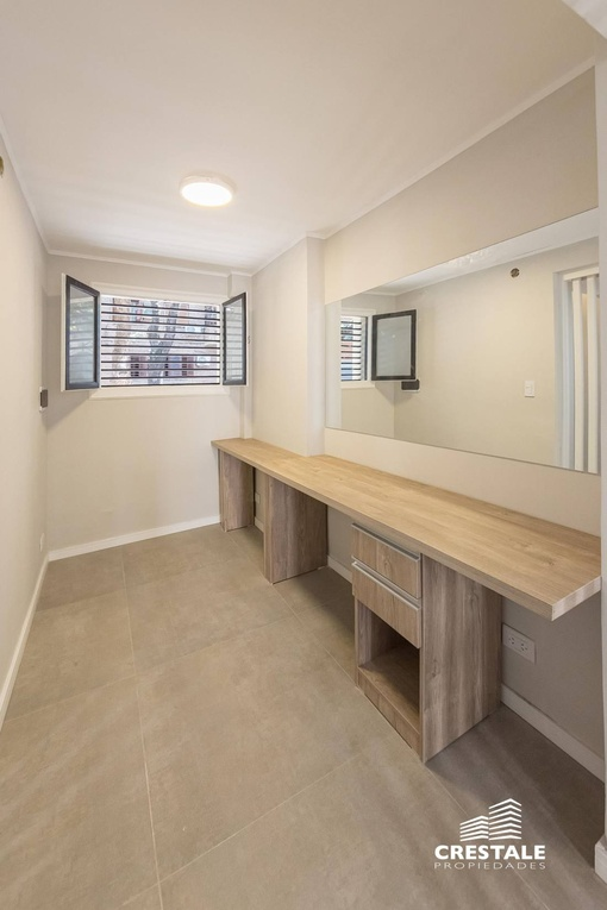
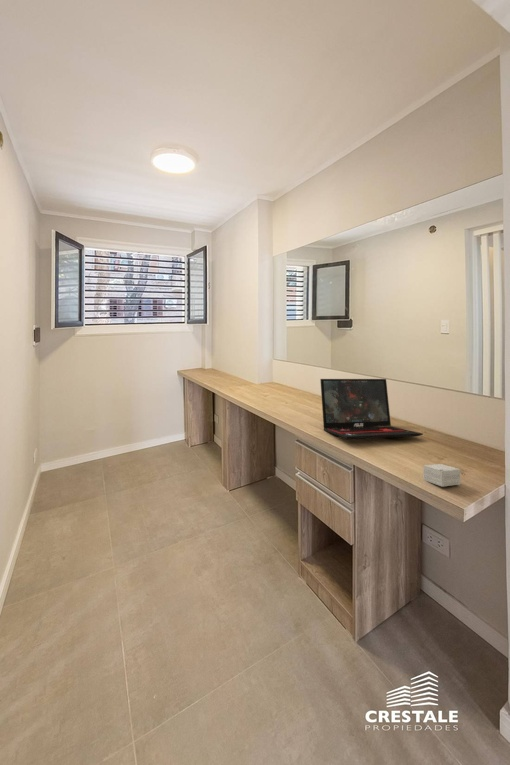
+ laptop [319,378,424,440]
+ small box [422,463,461,488]
